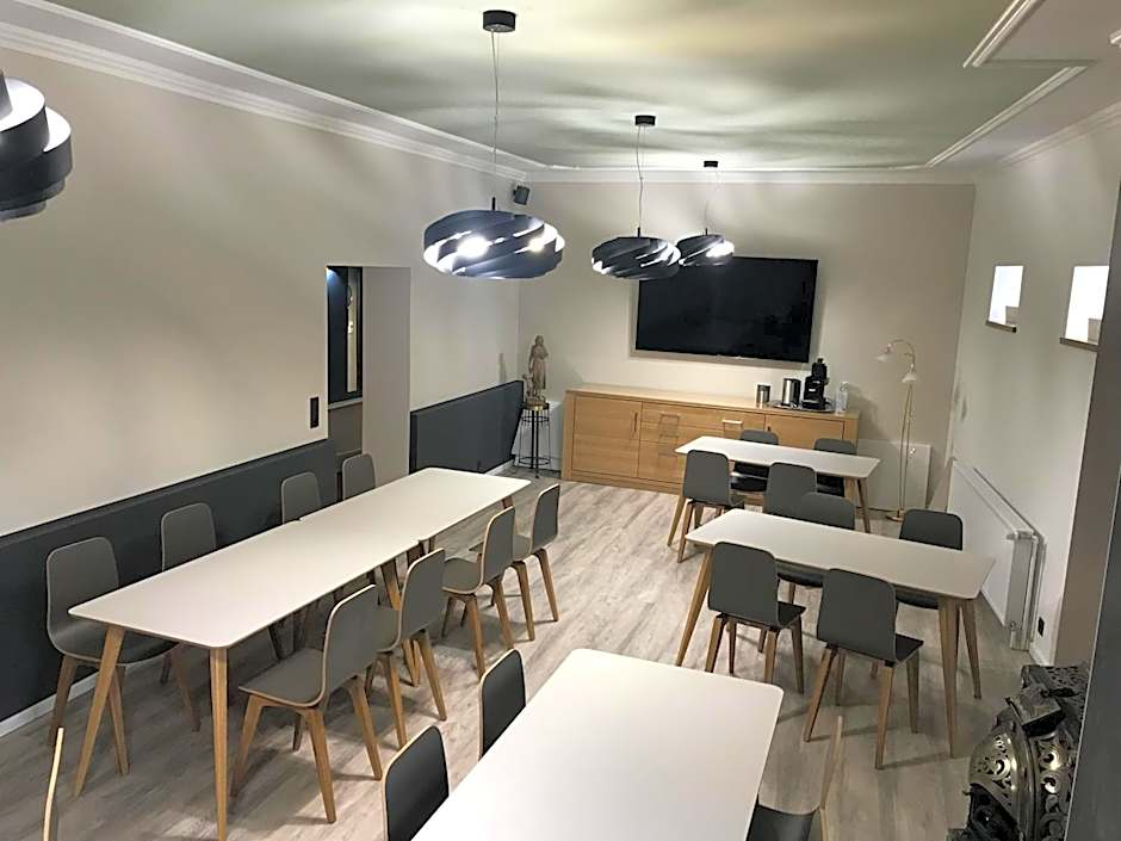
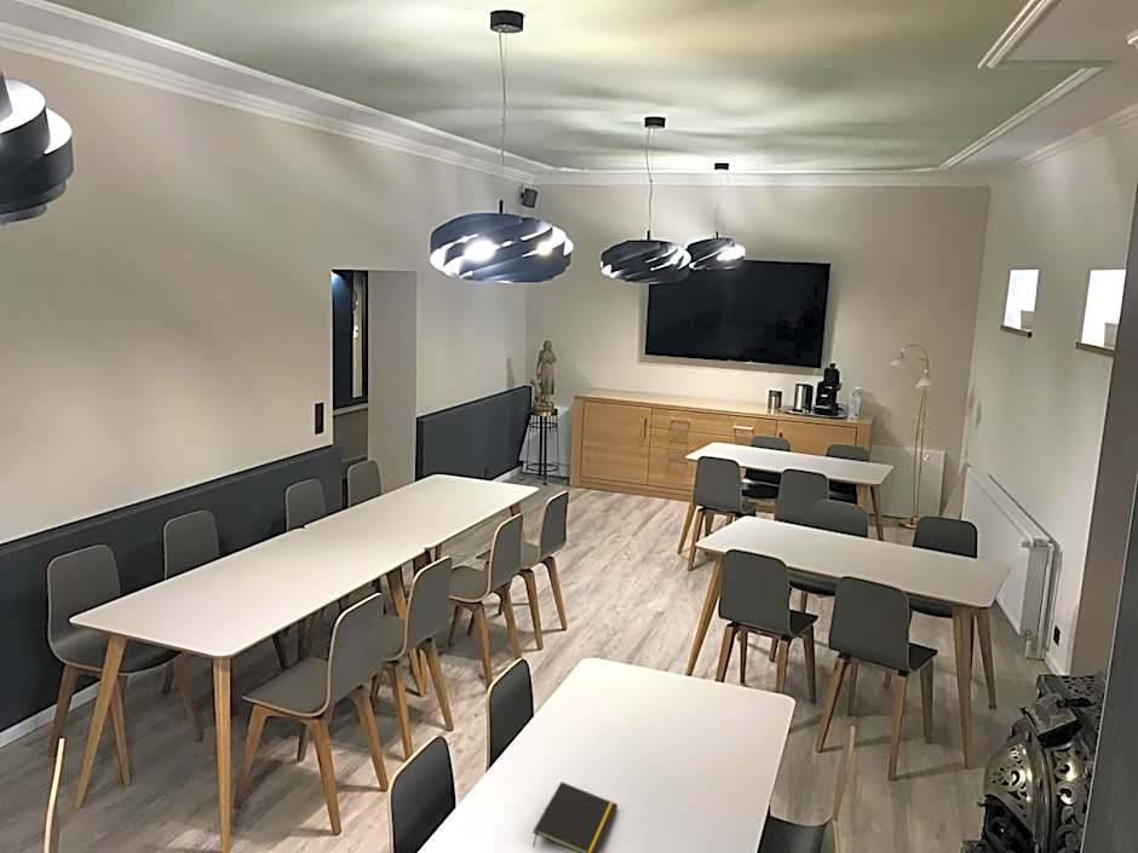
+ notepad [531,780,619,853]
